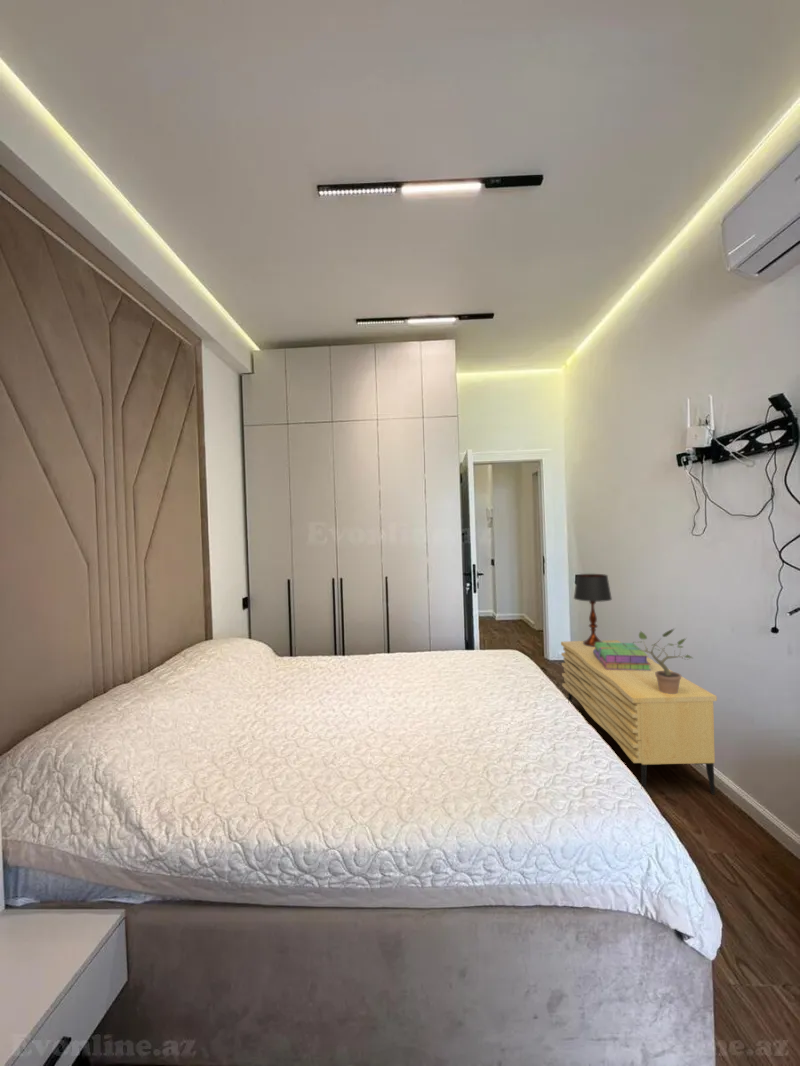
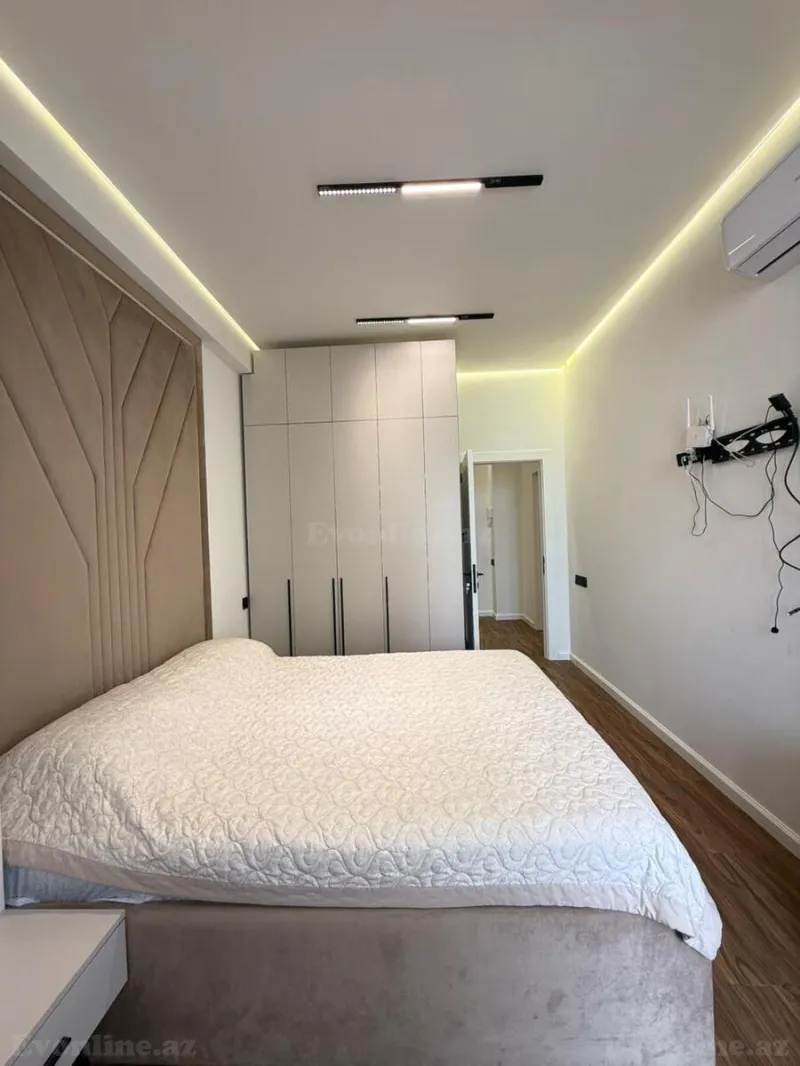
- potted plant [633,627,694,694]
- sideboard [560,639,718,795]
- table lamp [573,573,613,647]
- stack of books [593,642,651,670]
